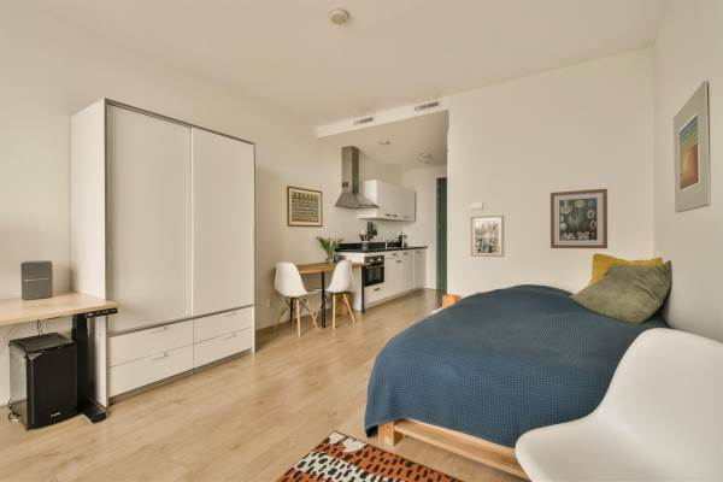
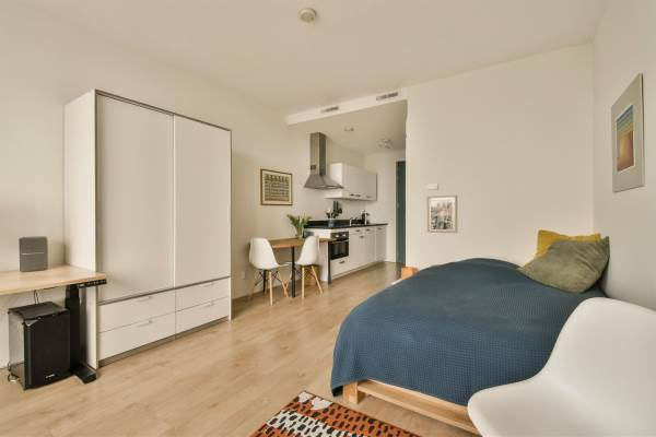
- wall art [549,188,609,249]
